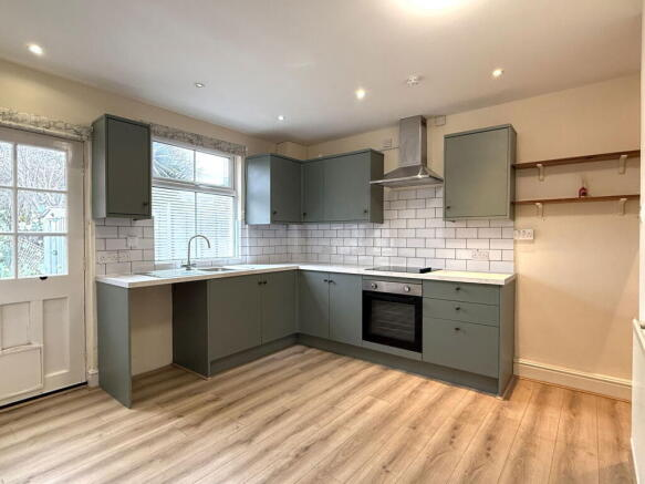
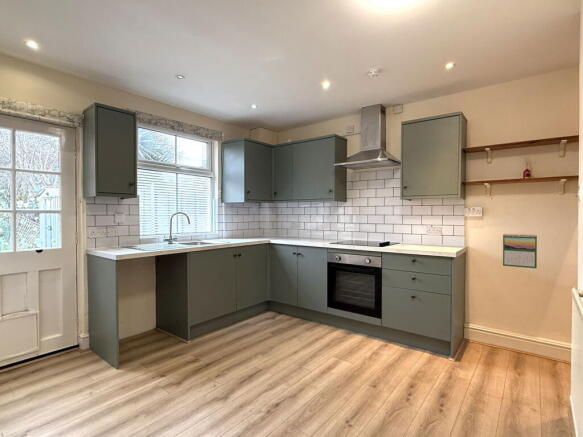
+ calendar [502,233,538,269]
